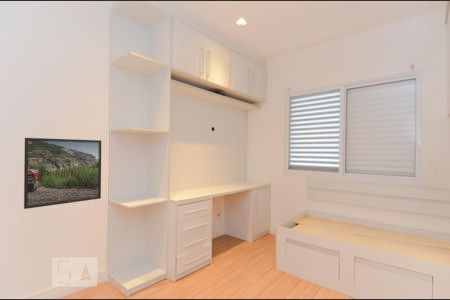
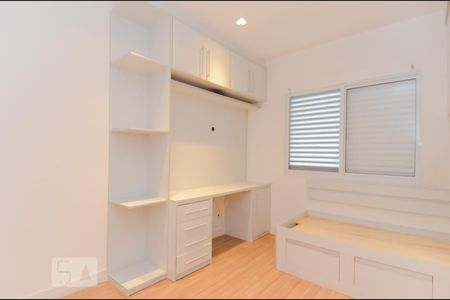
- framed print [23,137,102,210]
